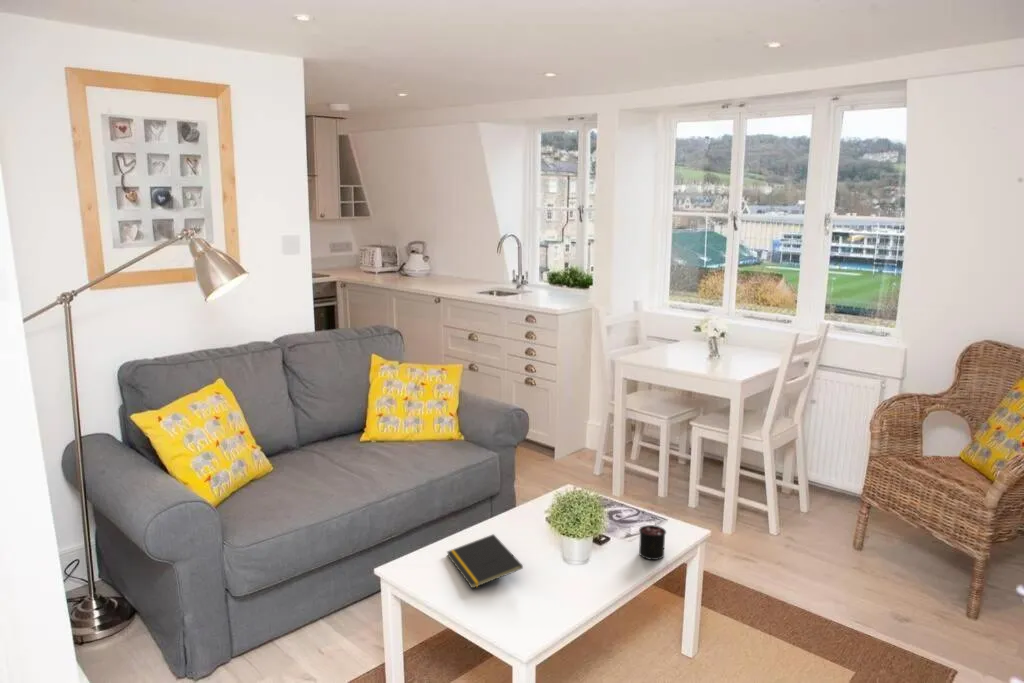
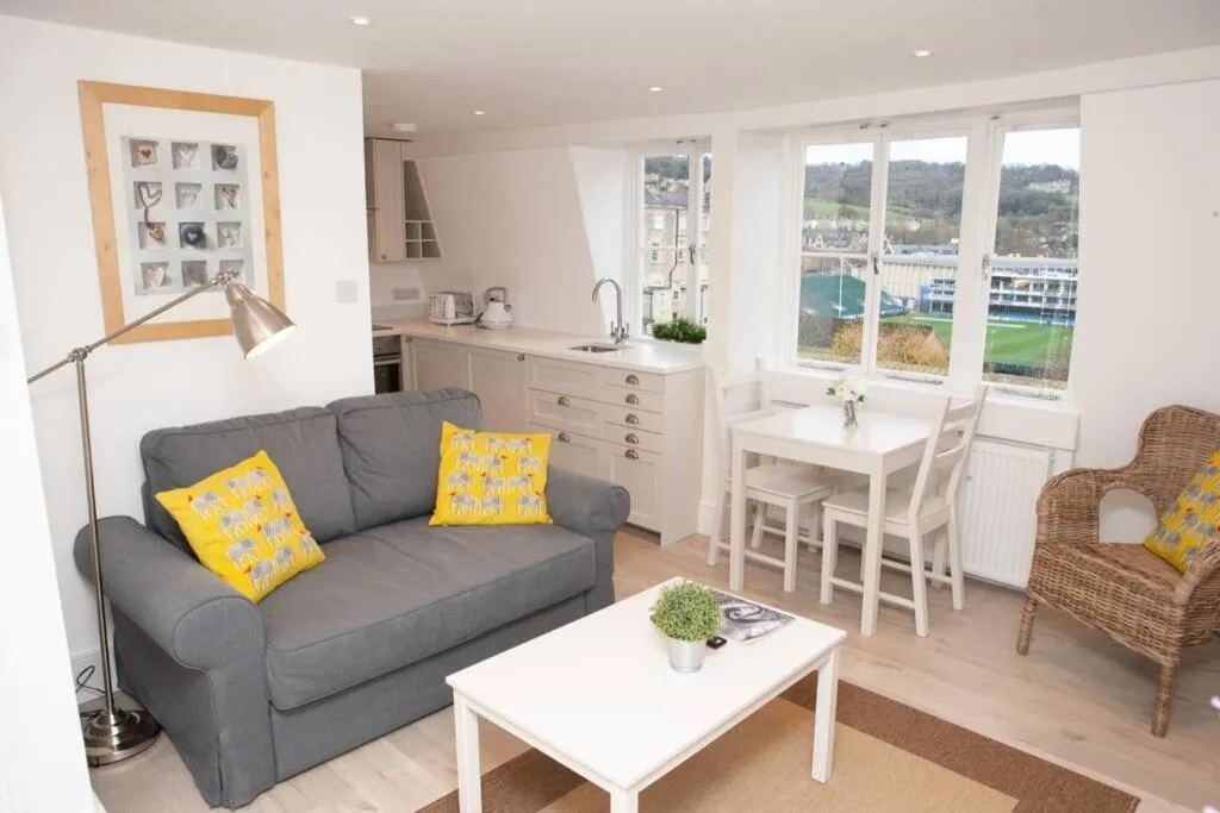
- candle [638,515,667,561]
- notepad [446,533,524,590]
